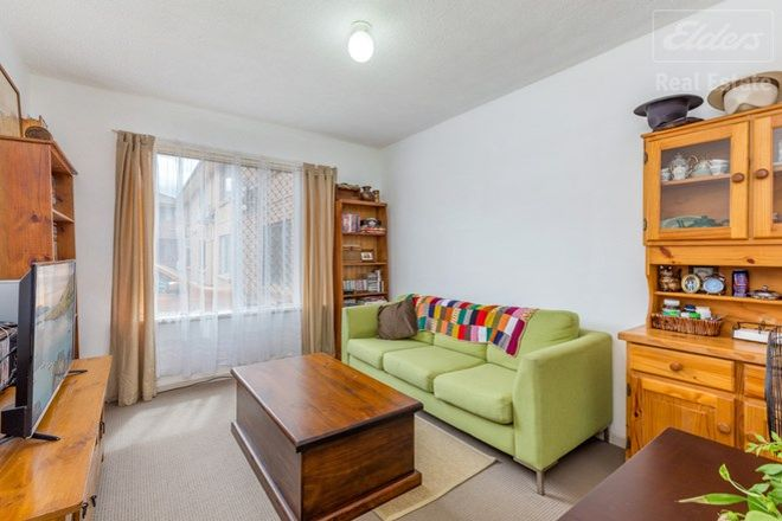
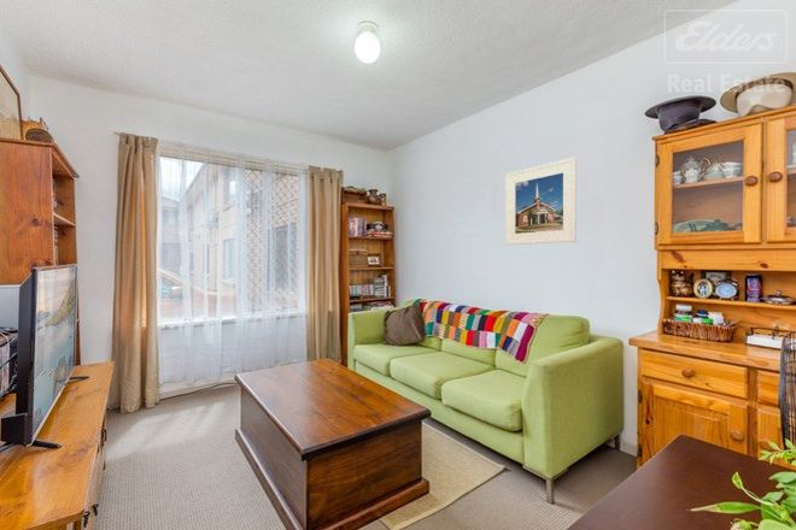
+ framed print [504,157,578,246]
